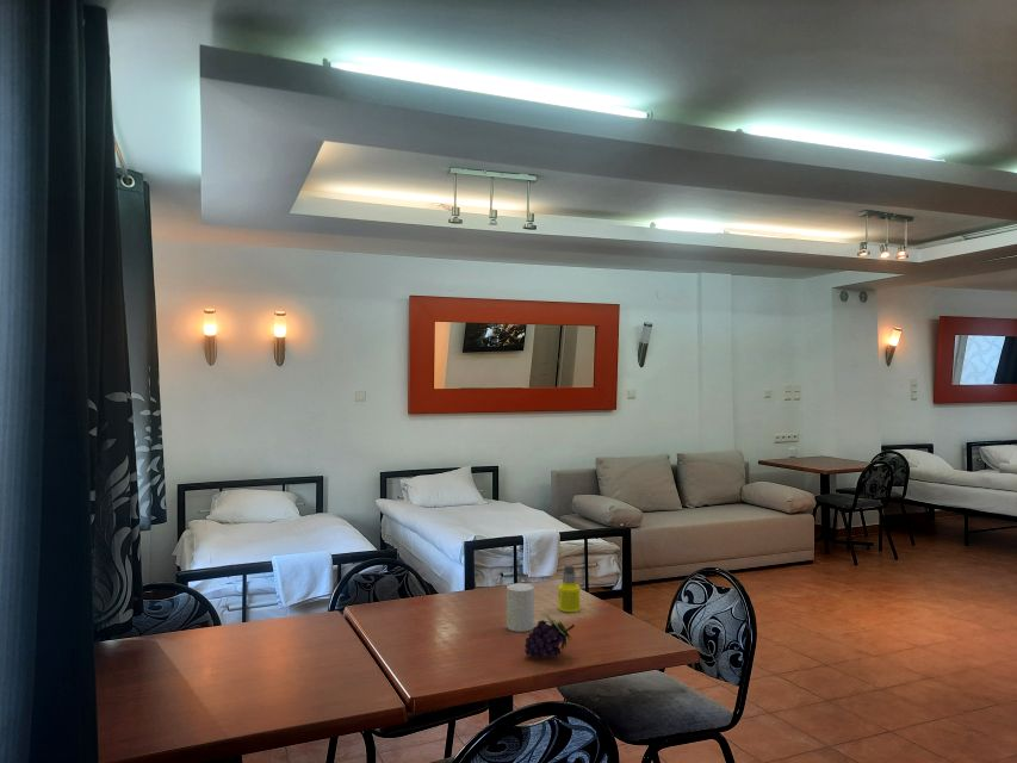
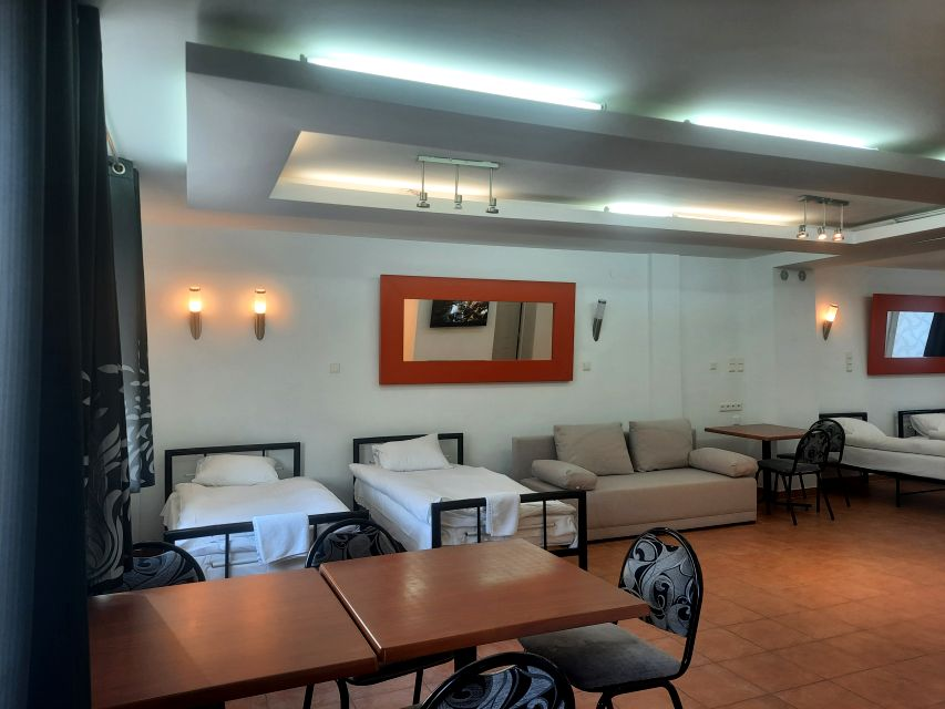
- bottle [558,564,581,613]
- cup [506,582,535,633]
- fruit [523,614,576,659]
